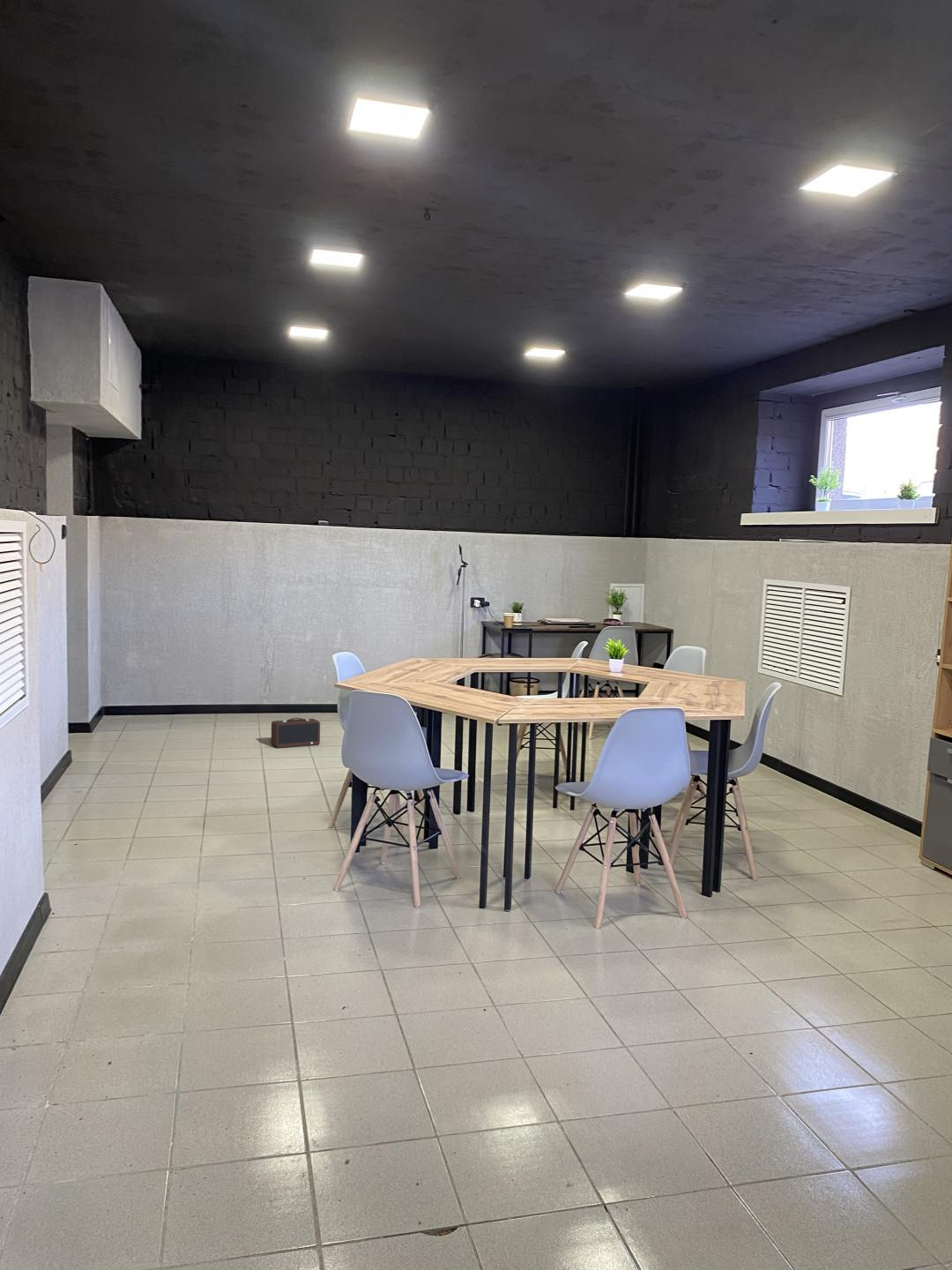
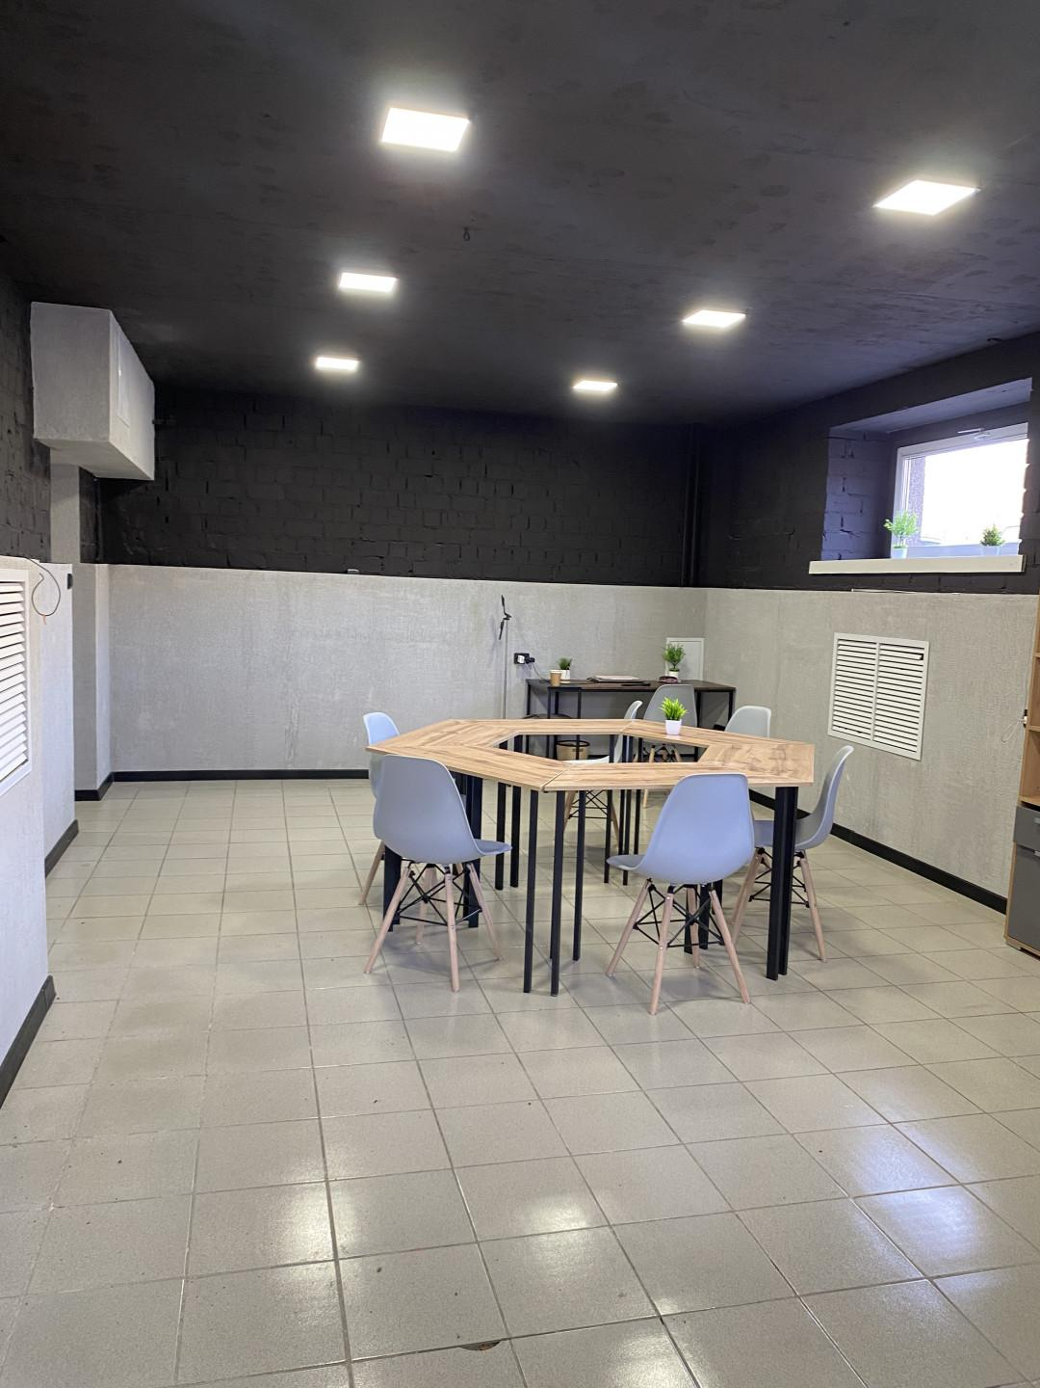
- speaker [271,717,321,749]
